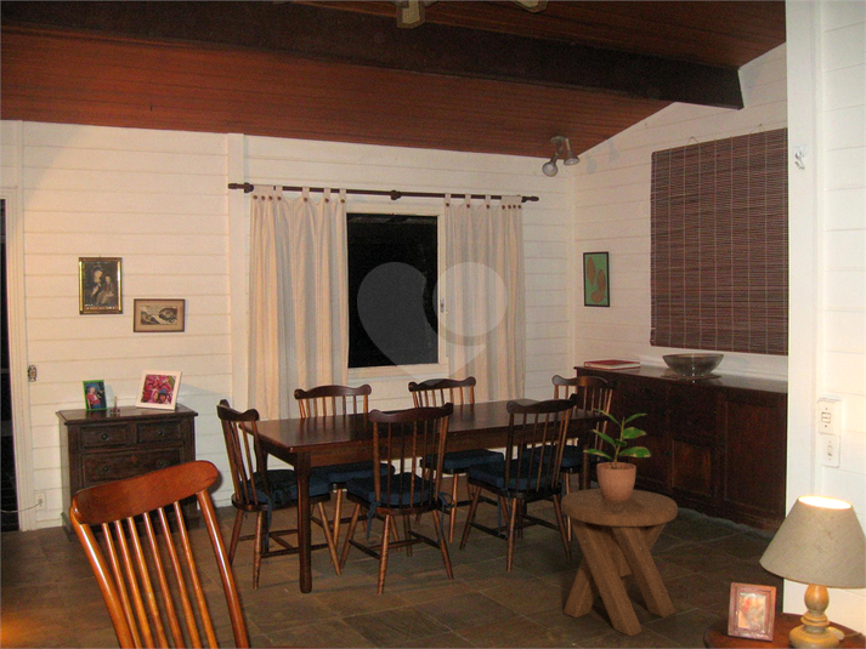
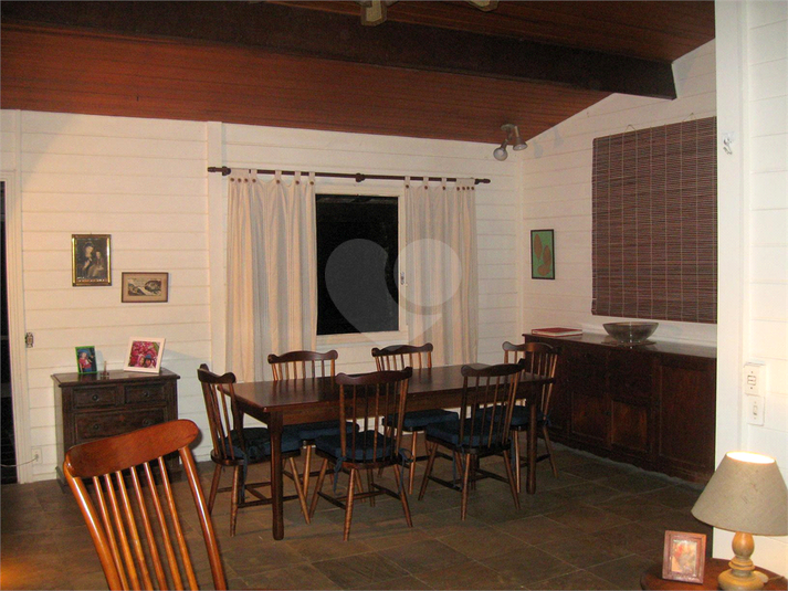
- potted plant [582,408,653,501]
- music stool [560,488,679,637]
